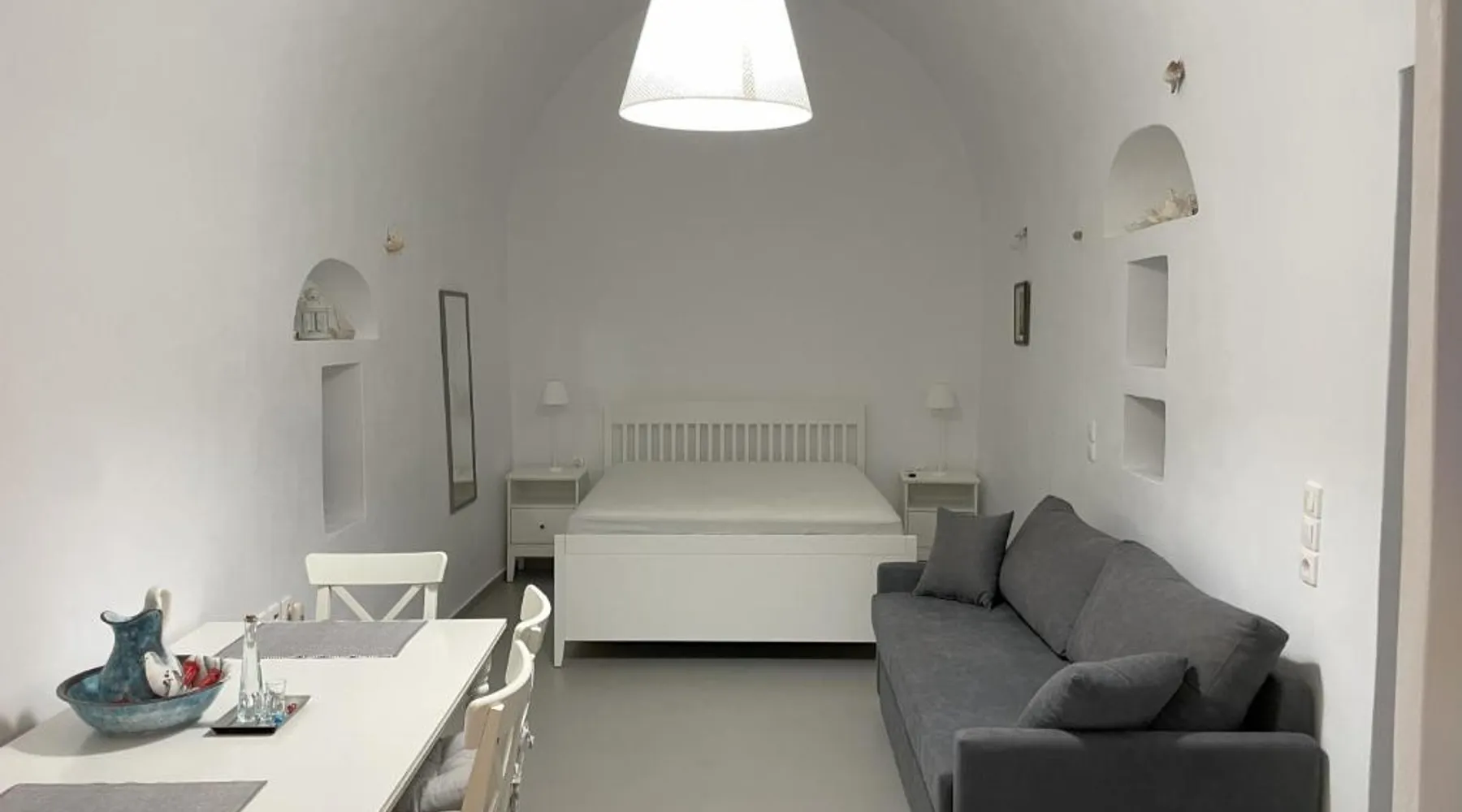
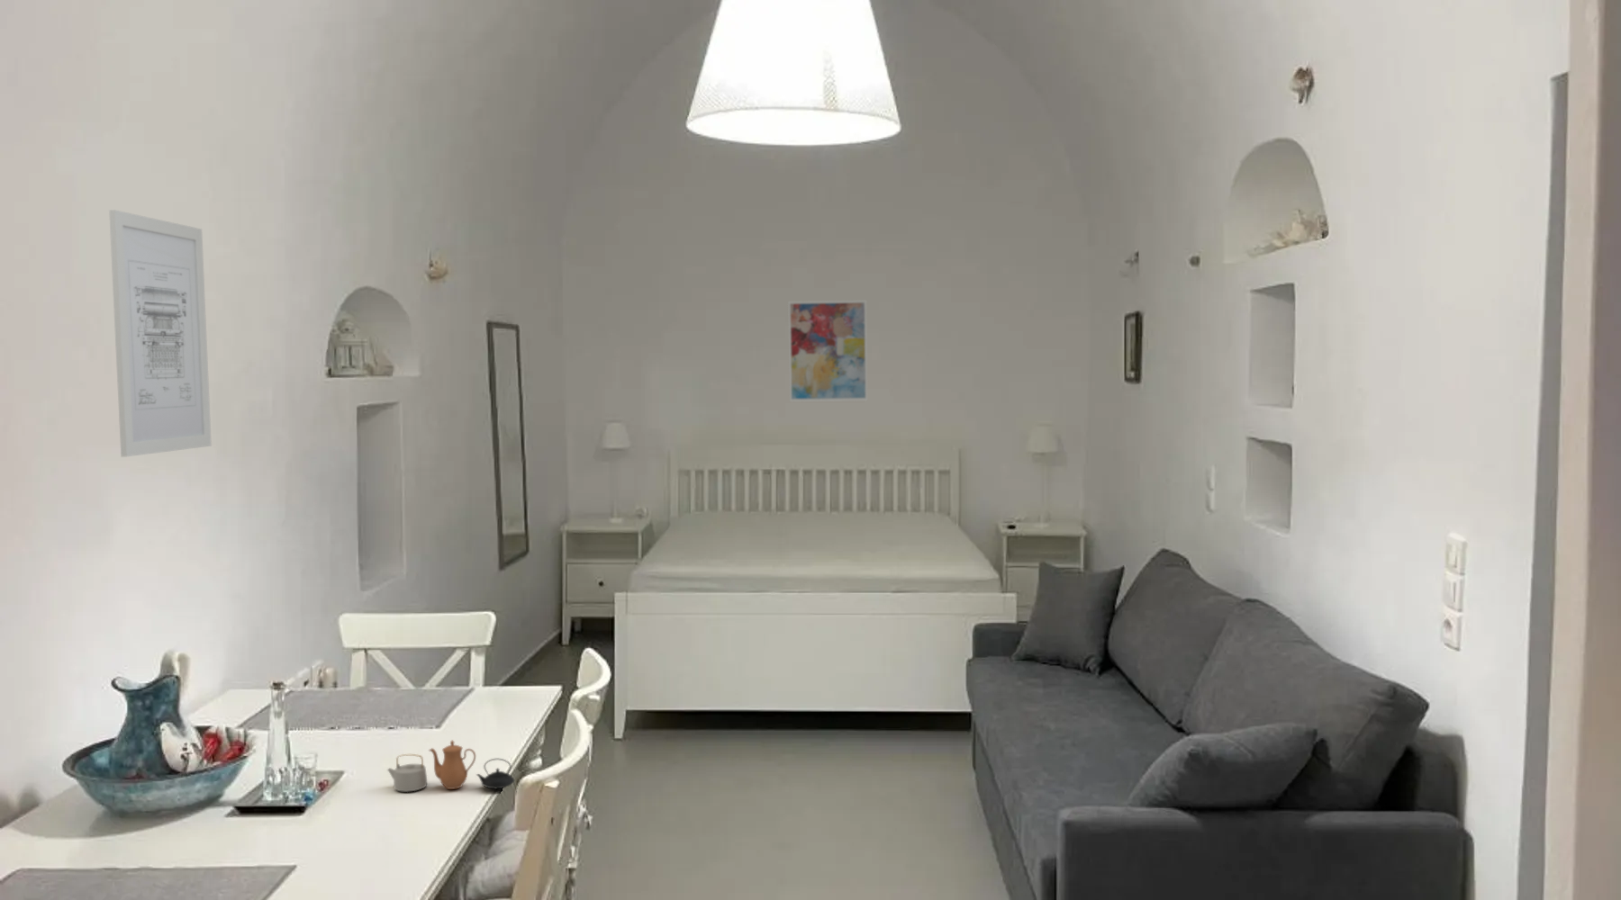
+ wall art [787,299,868,402]
+ wall art [108,208,213,458]
+ teapot [386,739,516,792]
